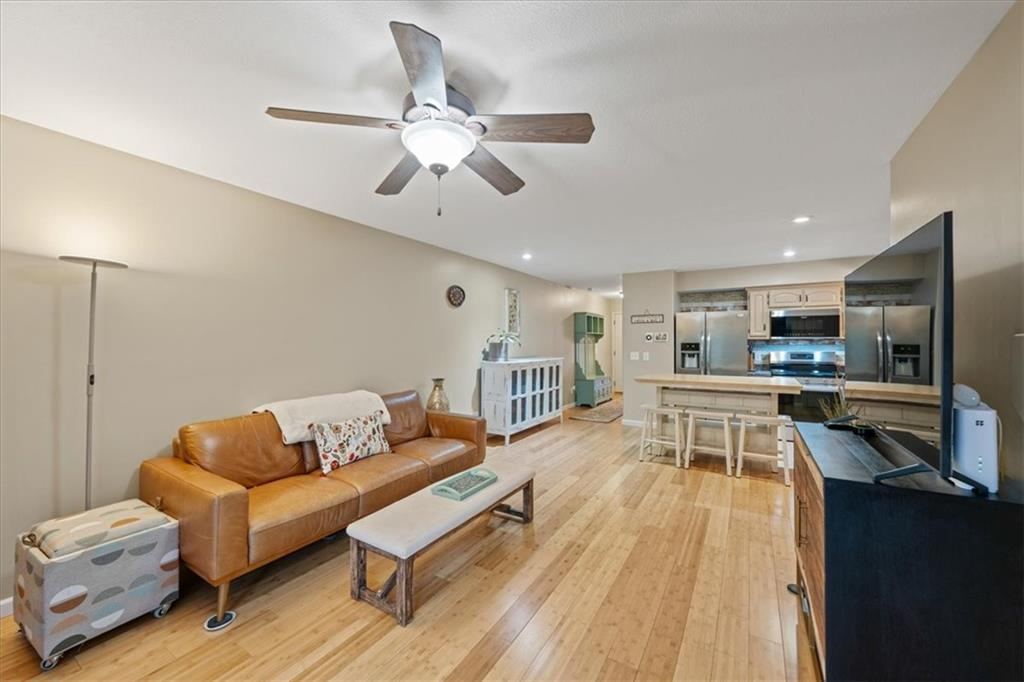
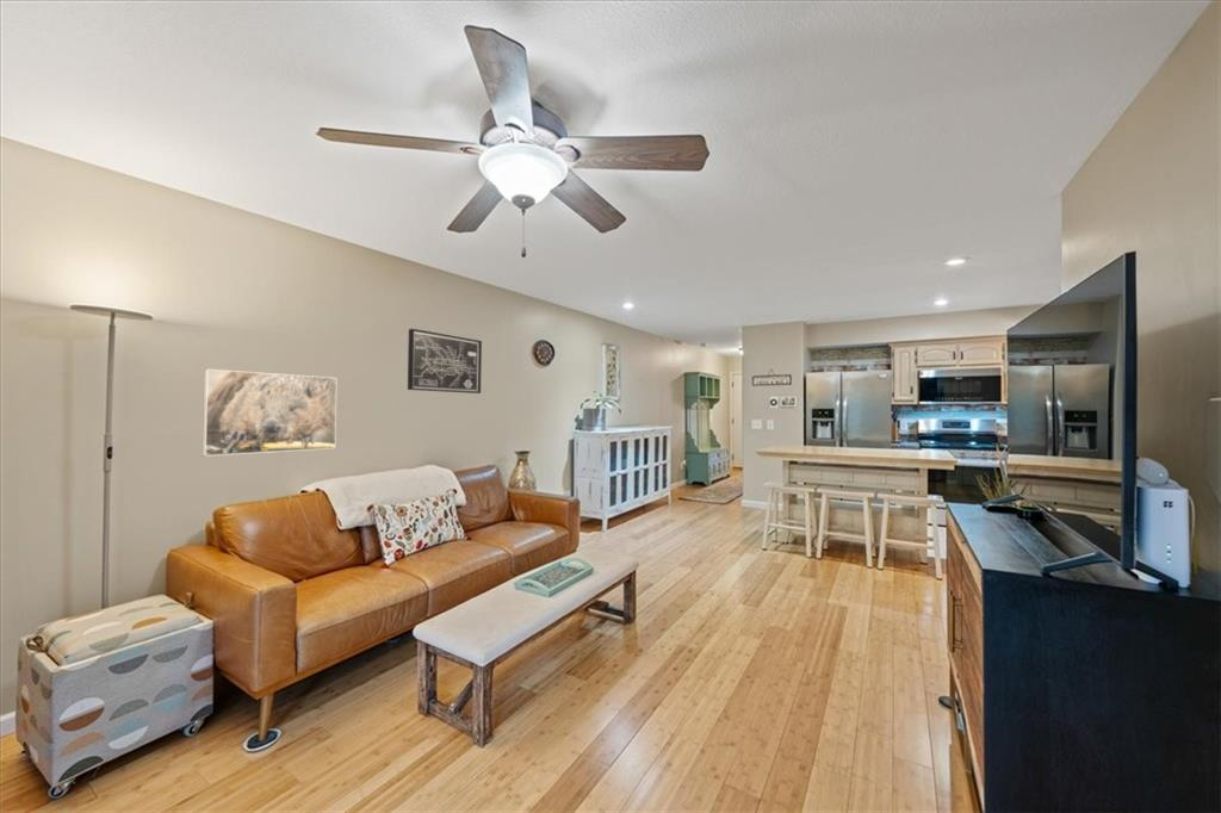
+ wall art [407,328,483,395]
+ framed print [202,368,339,458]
